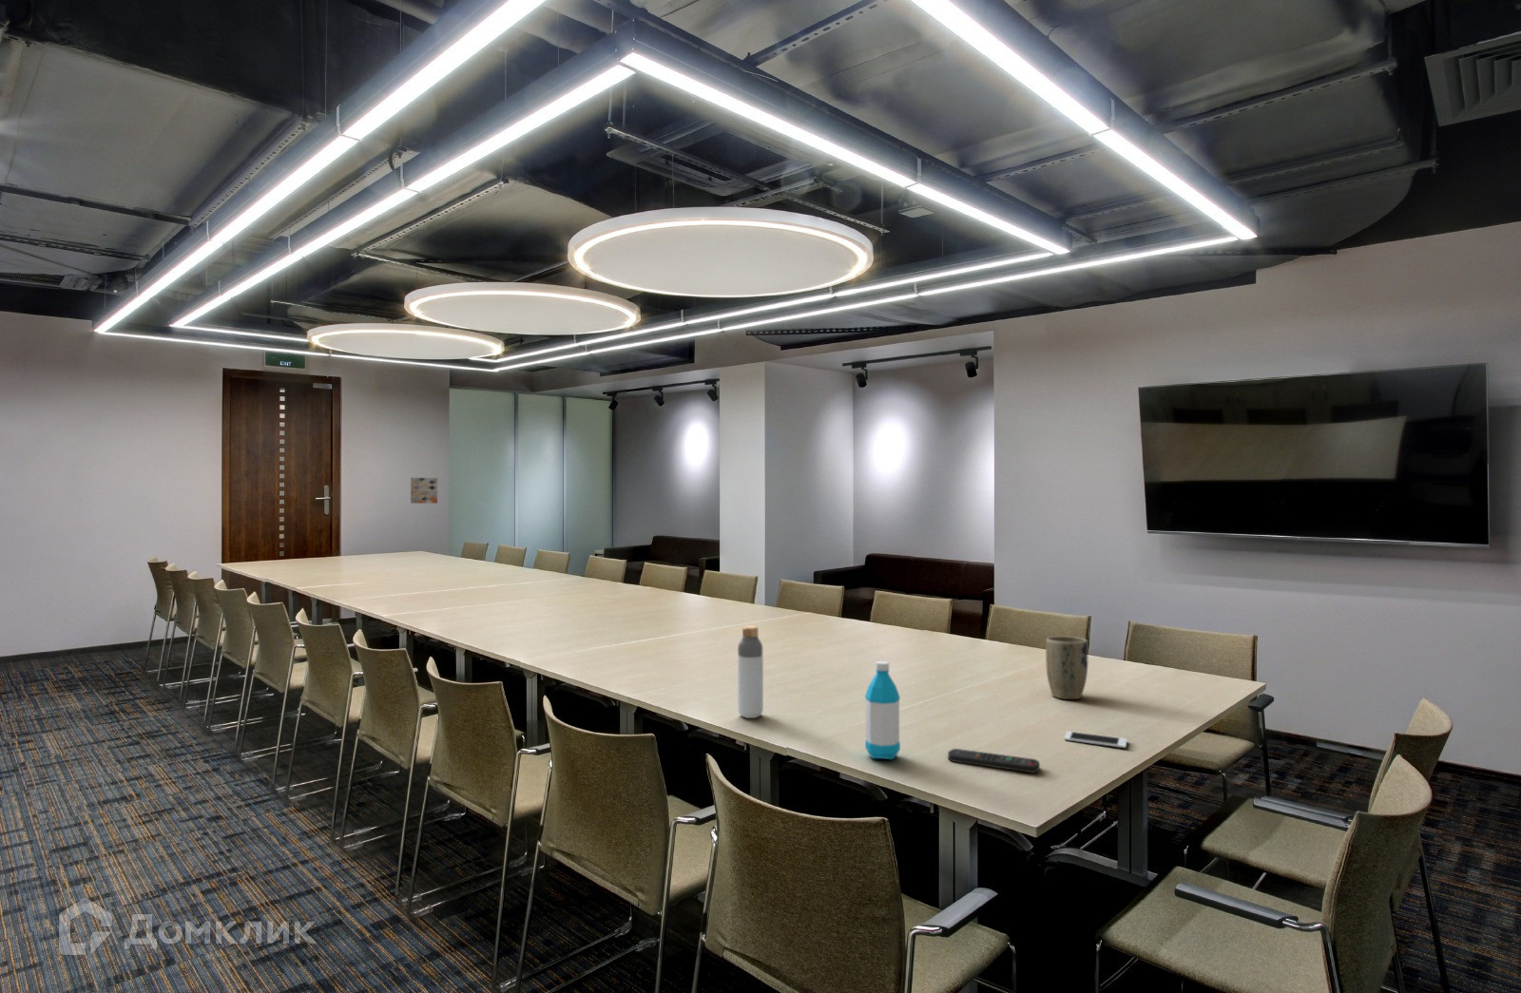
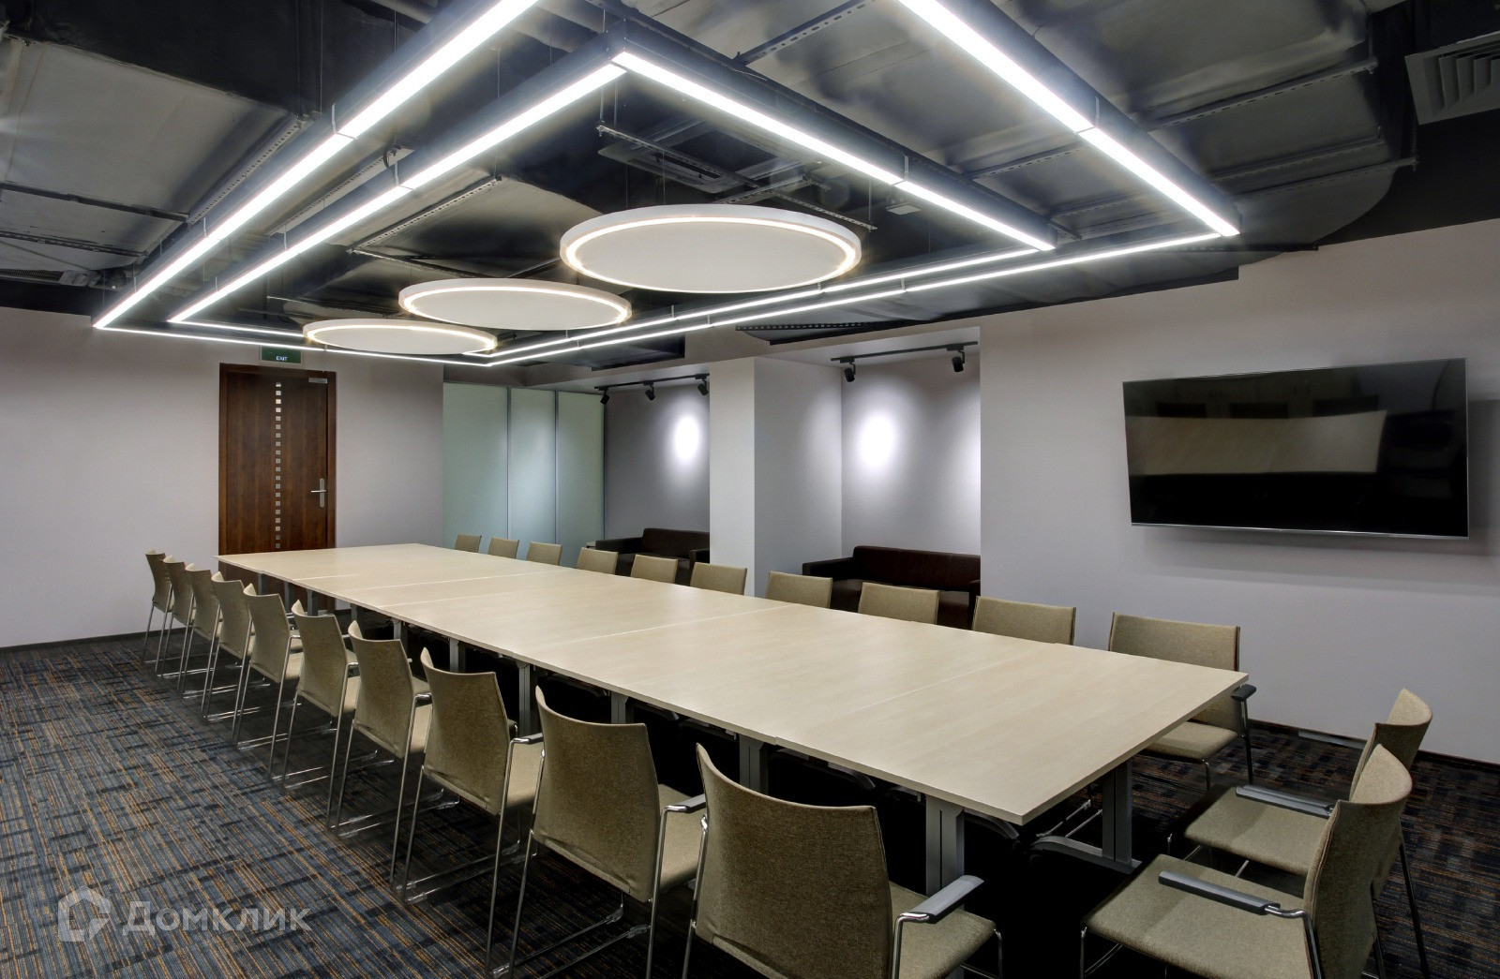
- plant pot [1044,636,1089,700]
- water bottle [864,661,901,760]
- remote control [947,748,1041,774]
- bottle [737,625,764,719]
- wall art [410,477,438,504]
- cell phone [1064,730,1129,749]
